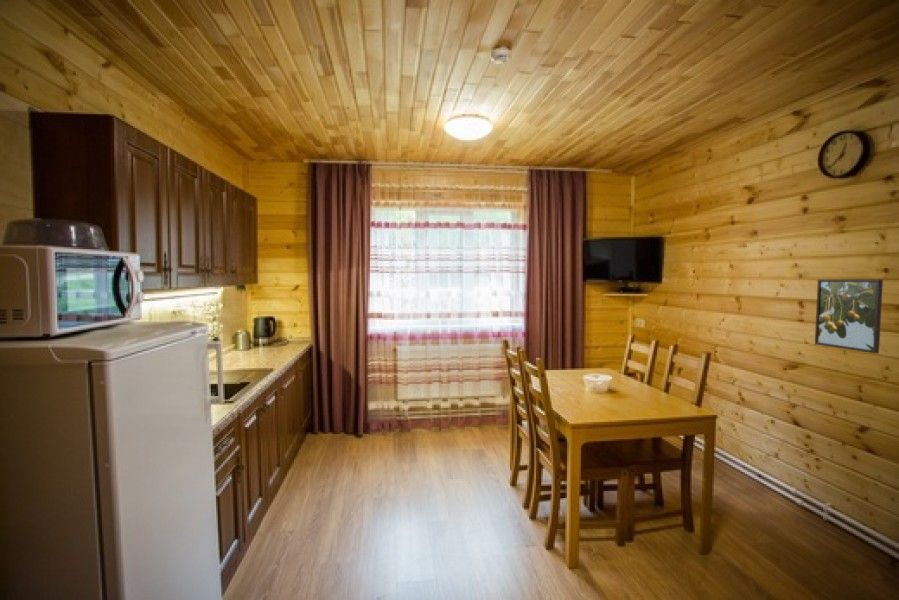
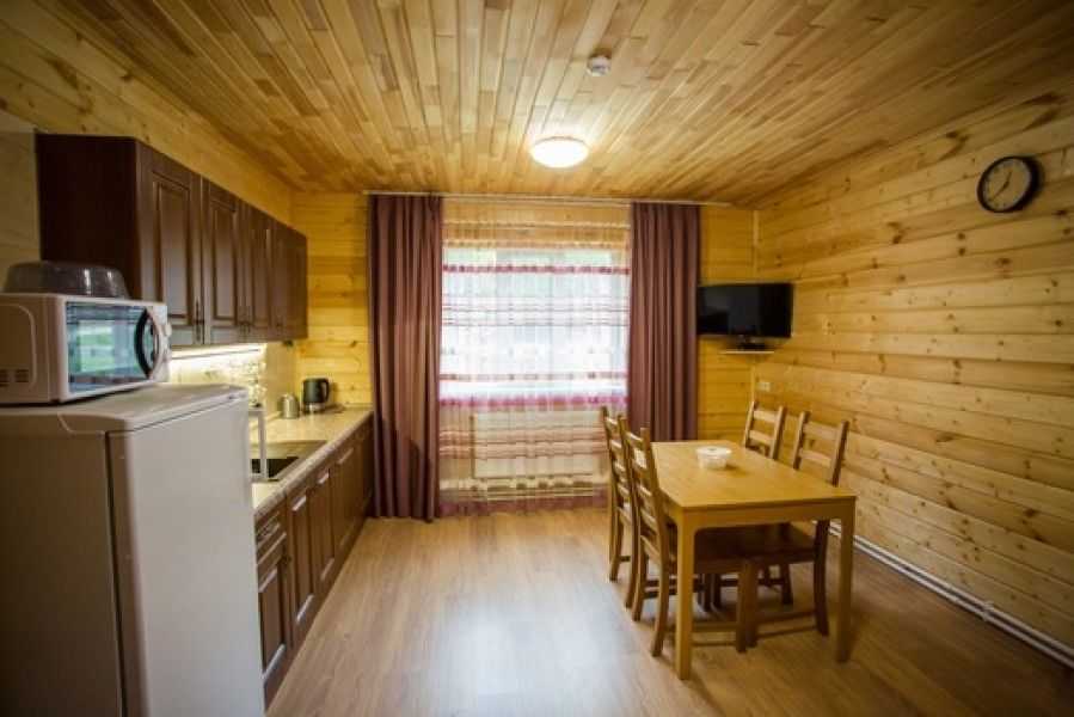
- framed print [814,278,884,354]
